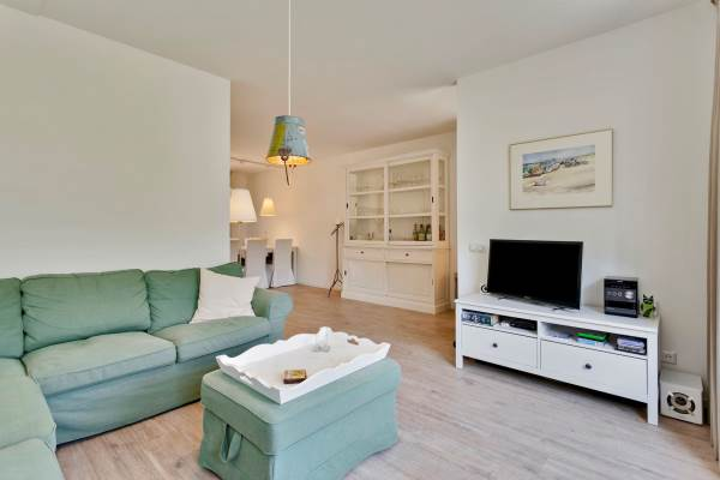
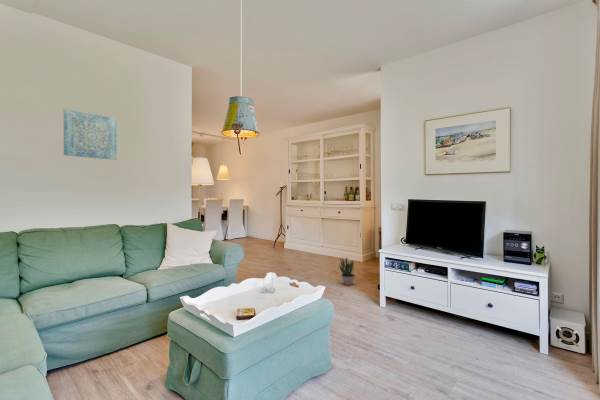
+ wall art [63,108,118,161]
+ potted plant [338,256,356,286]
